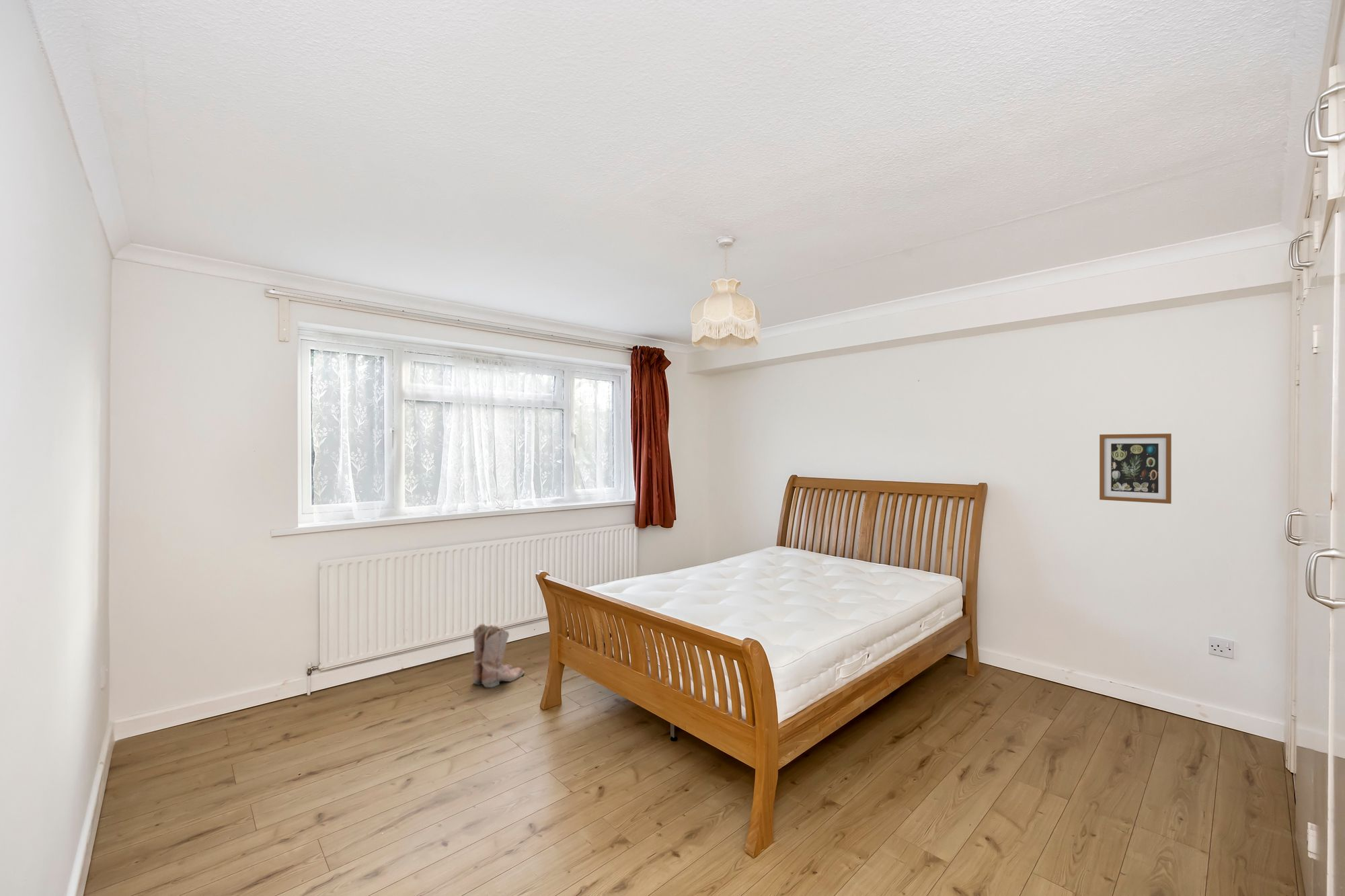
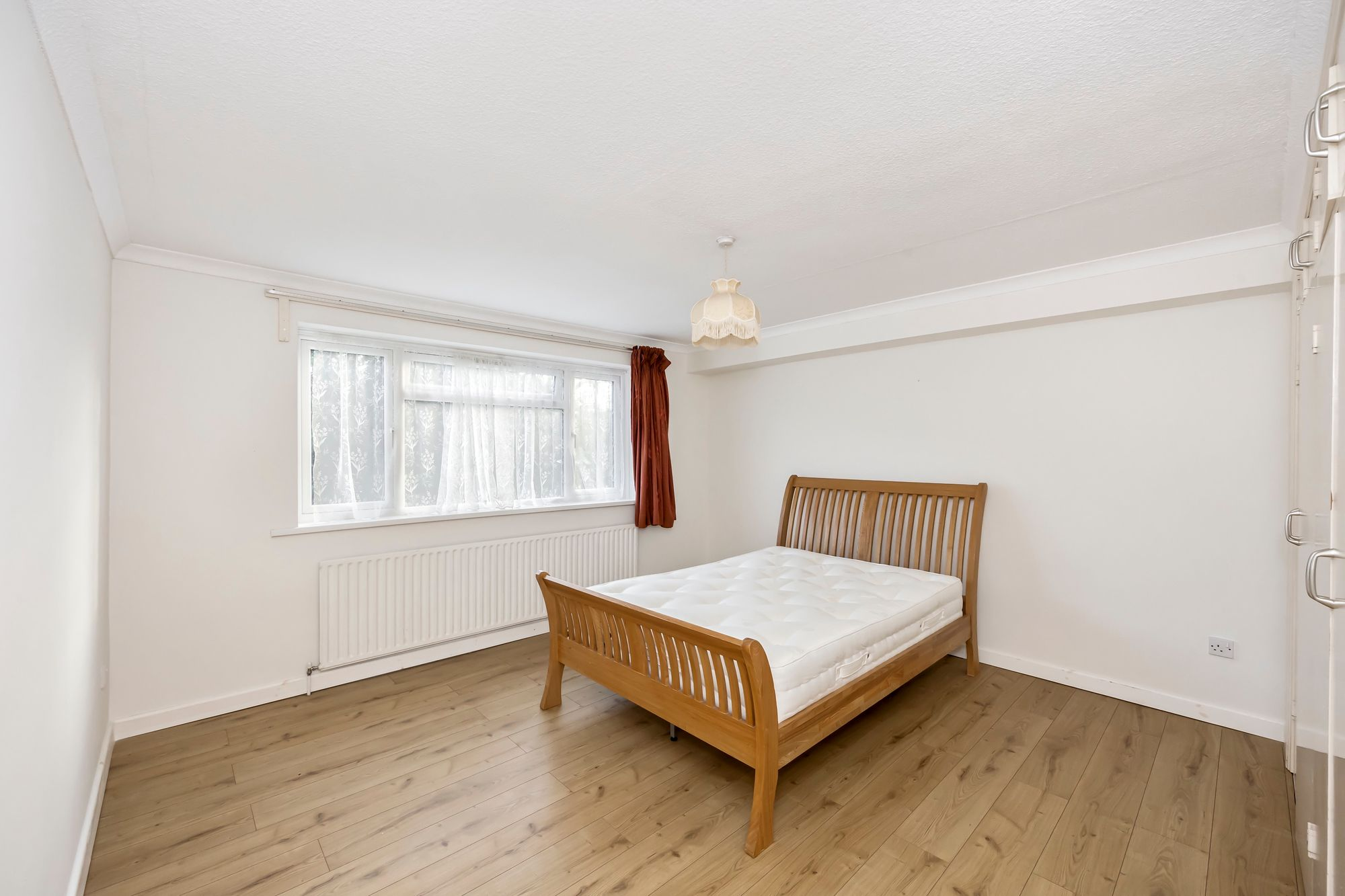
- boots [472,622,525,688]
- wall art [1099,433,1172,504]
